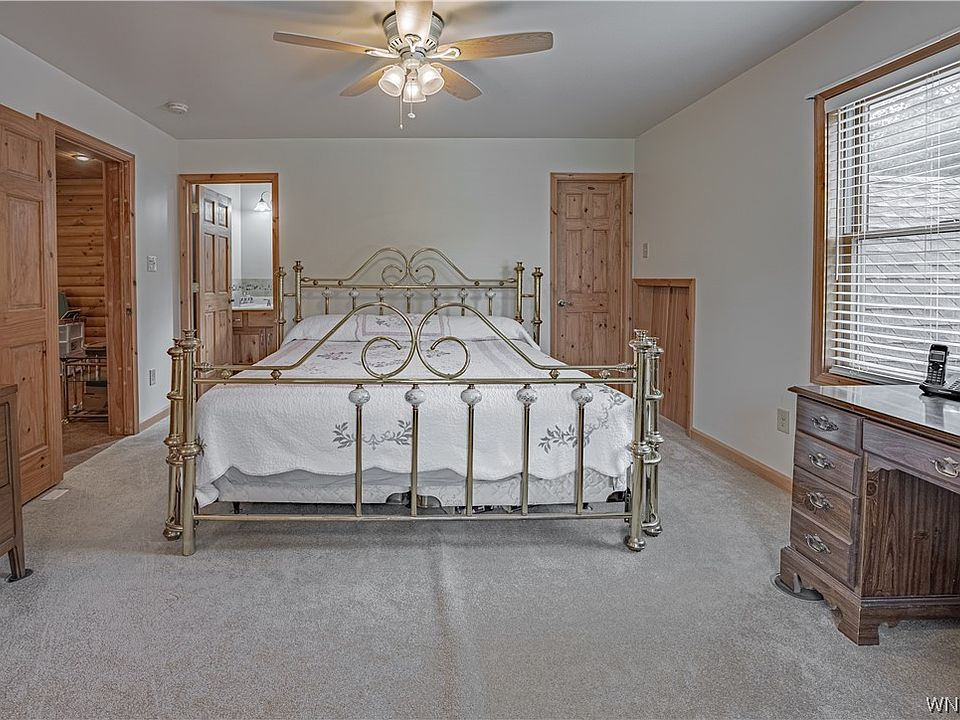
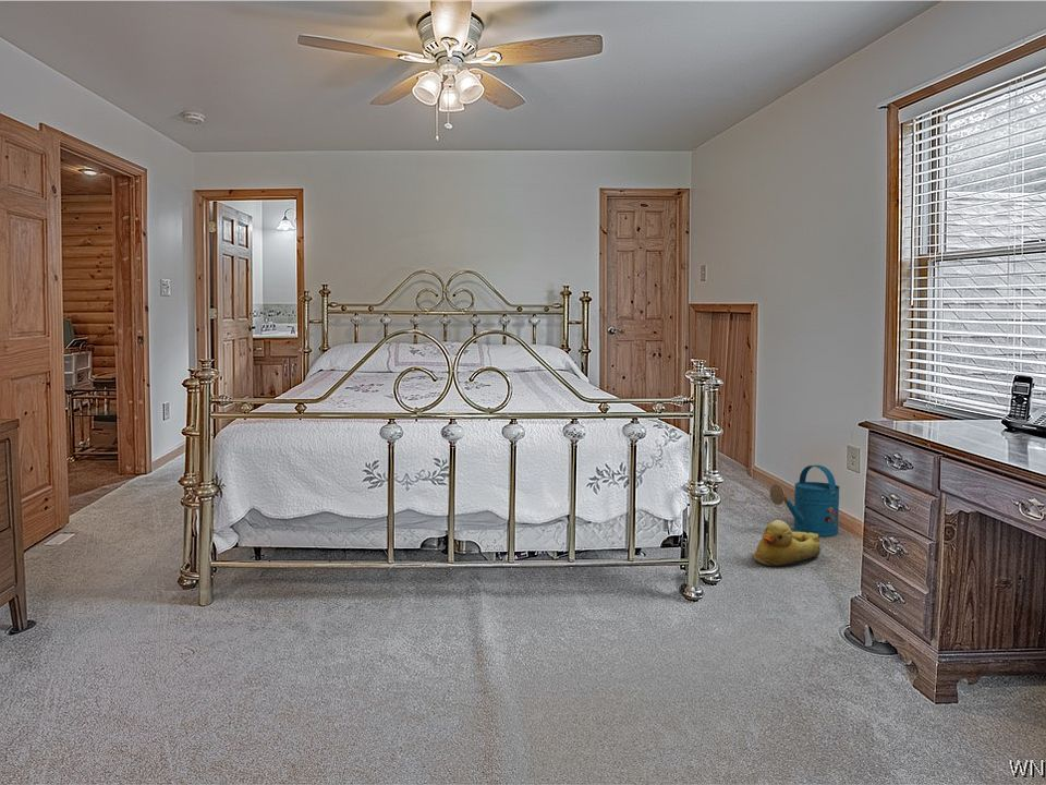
+ watering can [769,464,841,538]
+ rubber duck [752,519,822,567]
